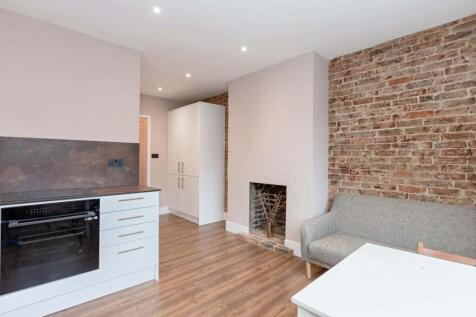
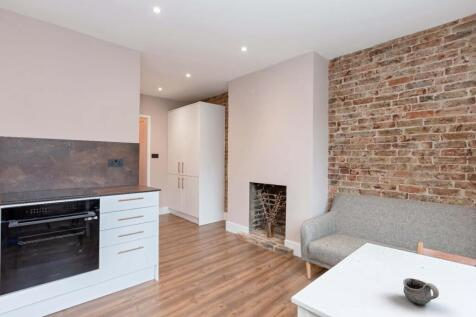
+ mug [402,277,440,305]
